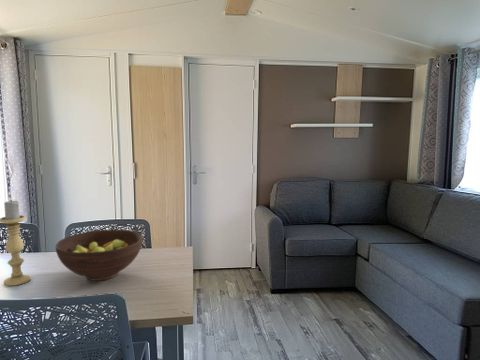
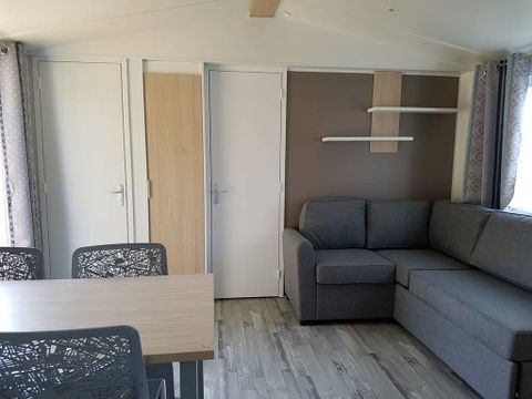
- fruit bowl [55,228,143,282]
- candle holder [0,199,32,287]
